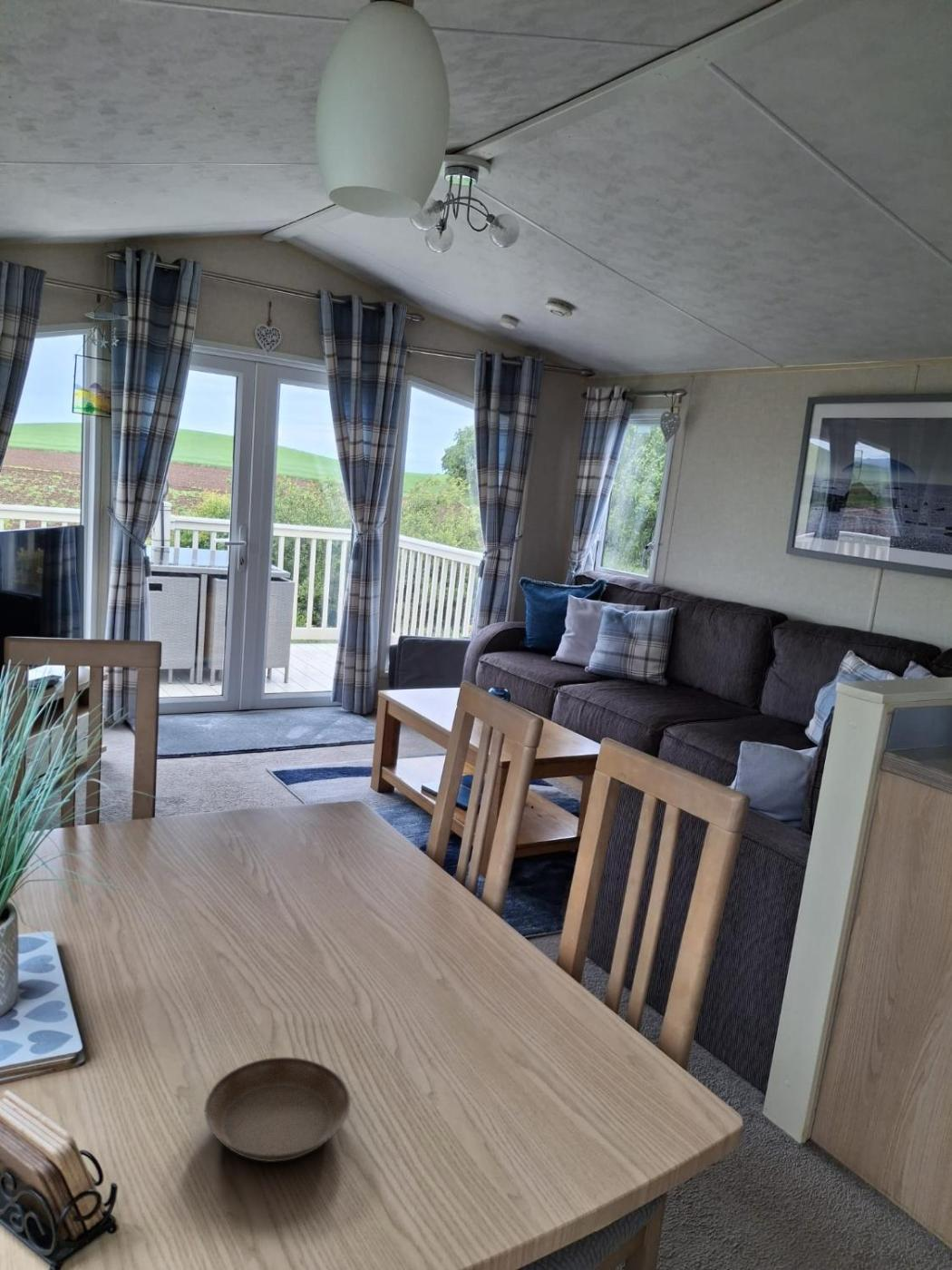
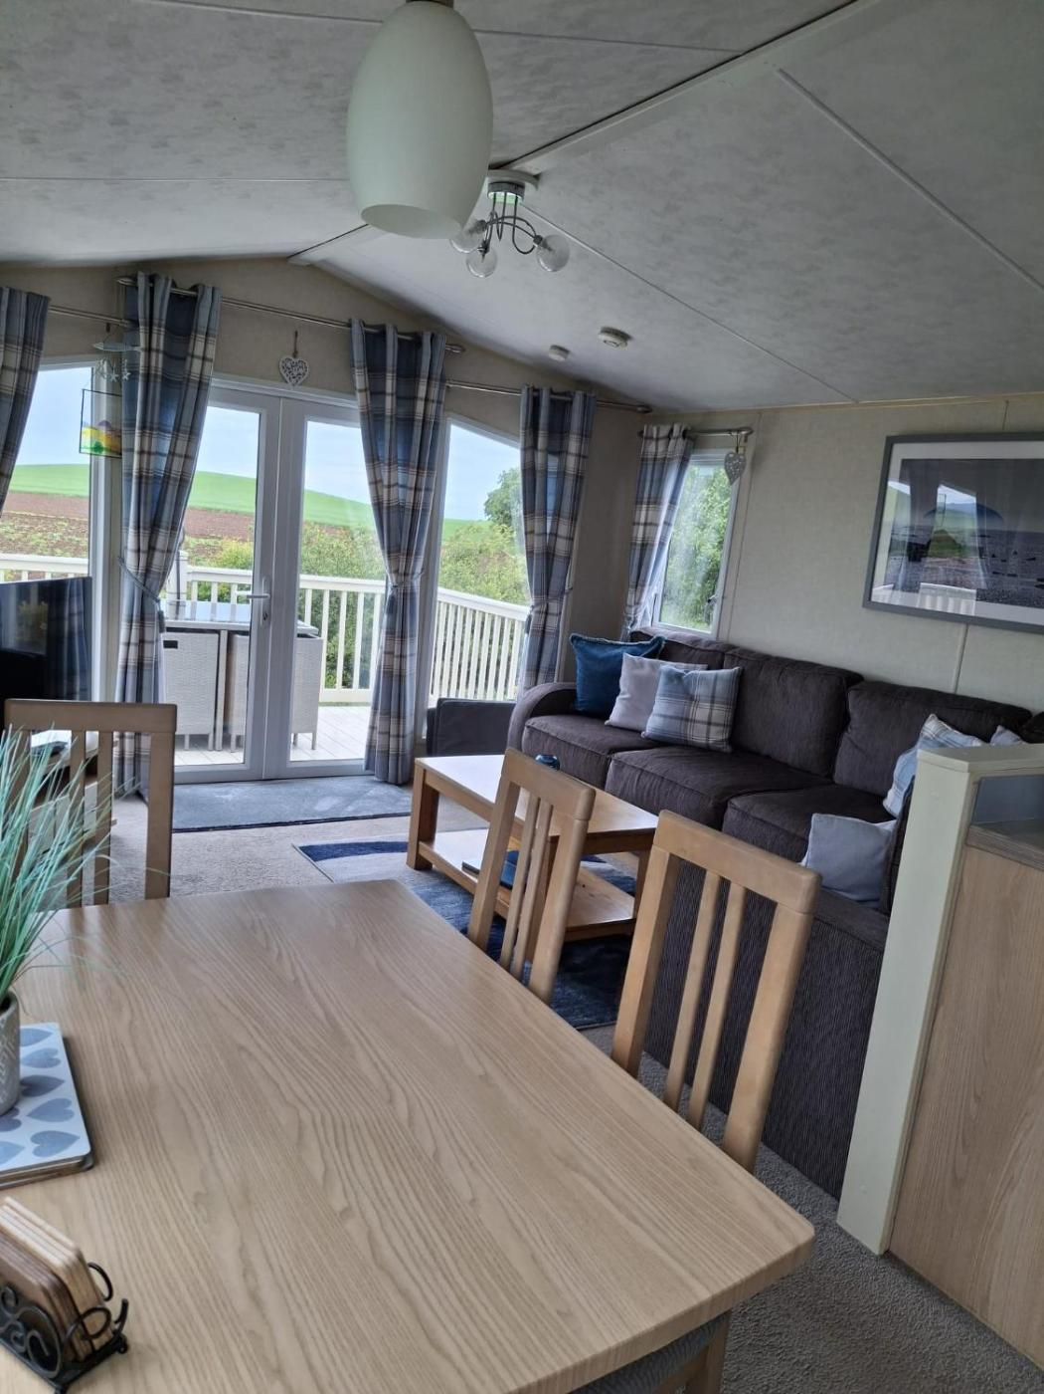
- saucer [204,1056,352,1163]
